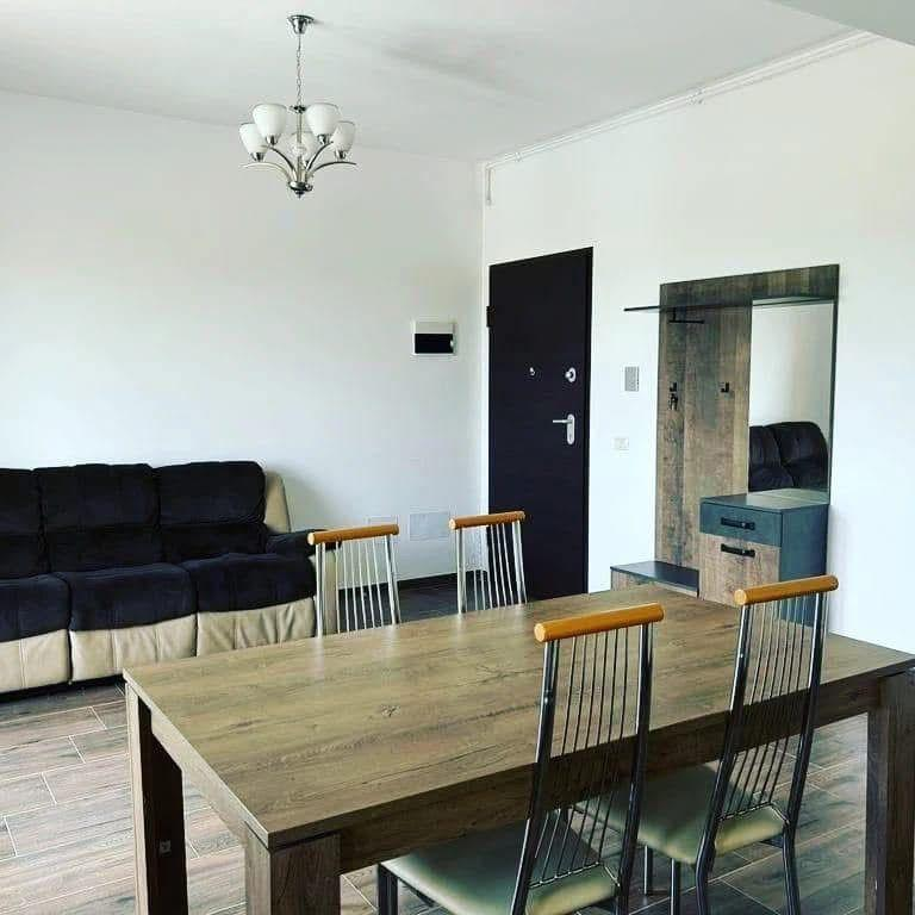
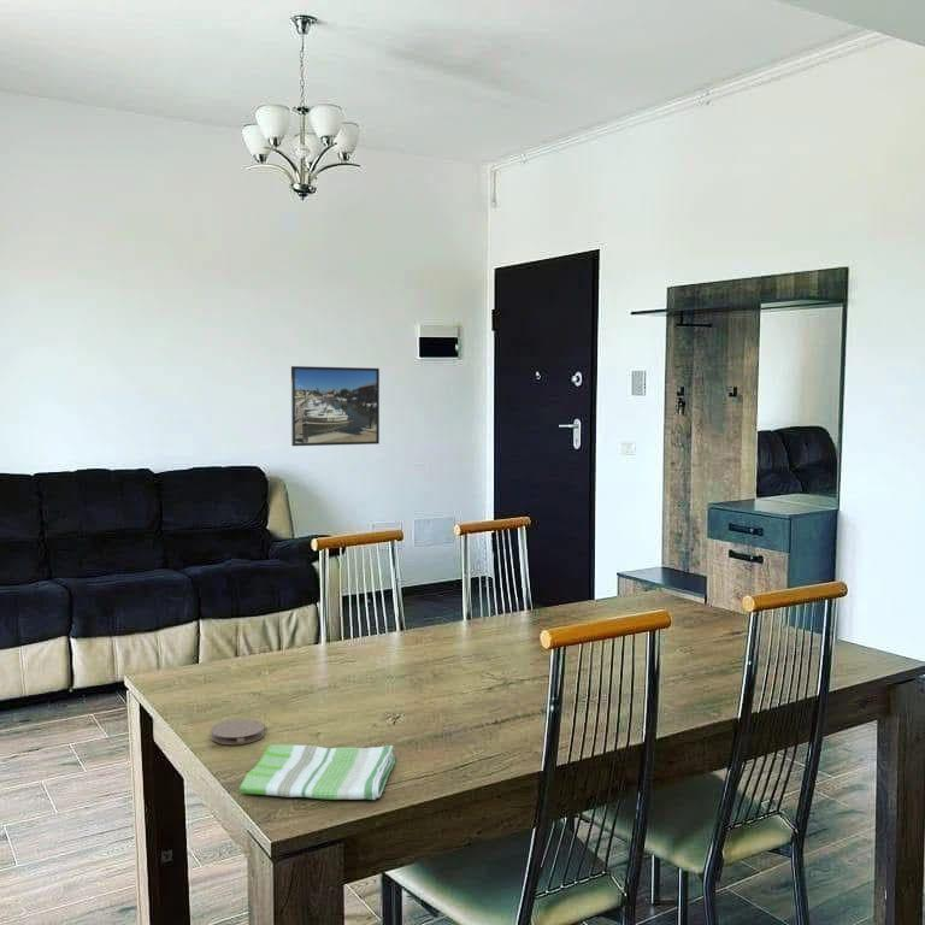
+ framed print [290,365,381,447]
+ coaster [210,718,266,746]
+ dish towel [238,743,396,801]
